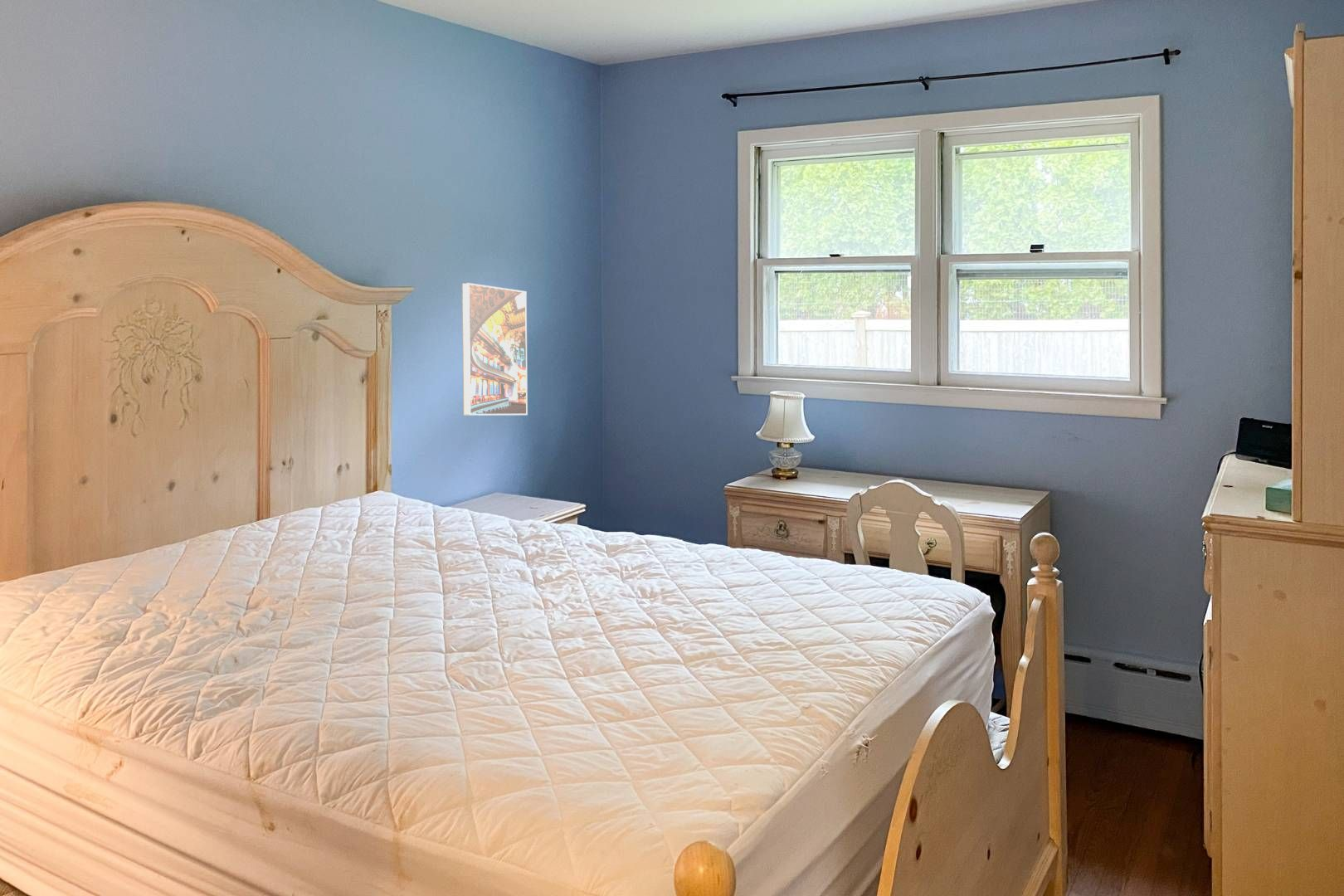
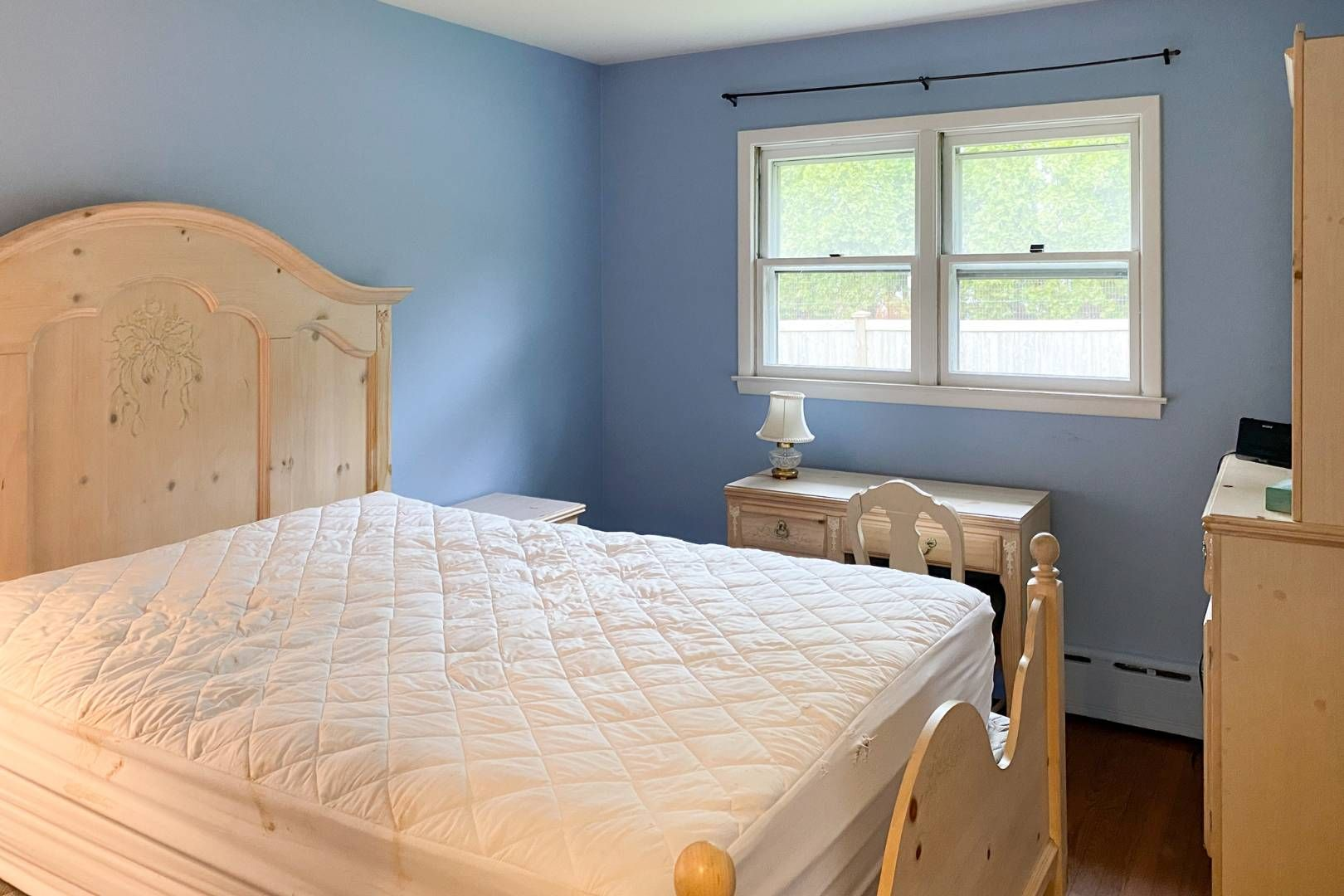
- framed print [461,282,528,416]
